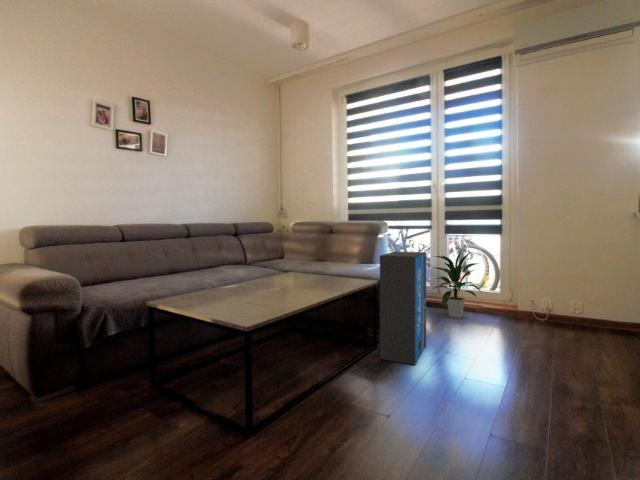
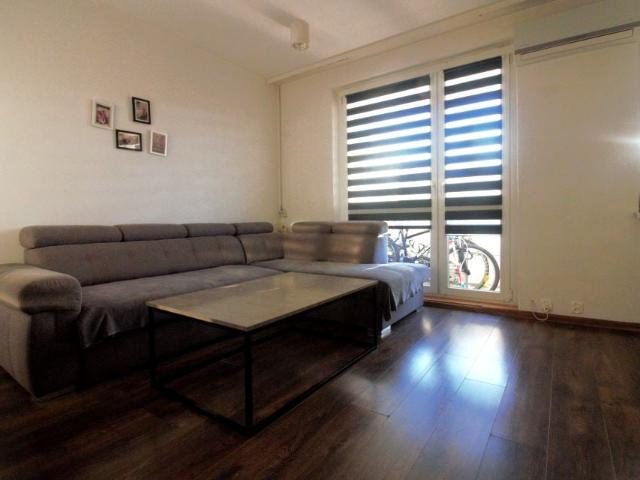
- indoor plant [432,250,482,319]
- air purifier [379,250,427,366]
